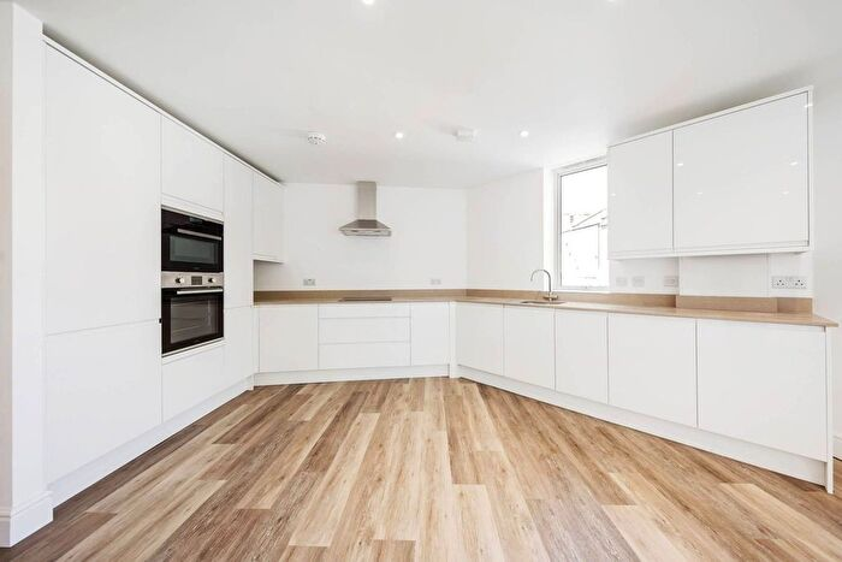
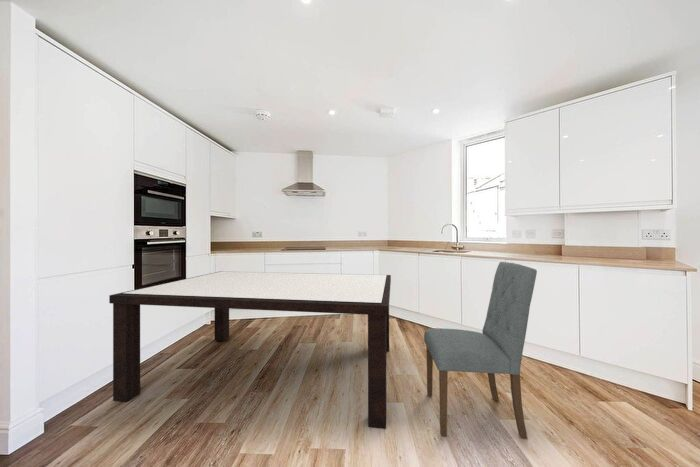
+ dining table [108,270,392,430]
+ dining chair [423,261,538,440]
